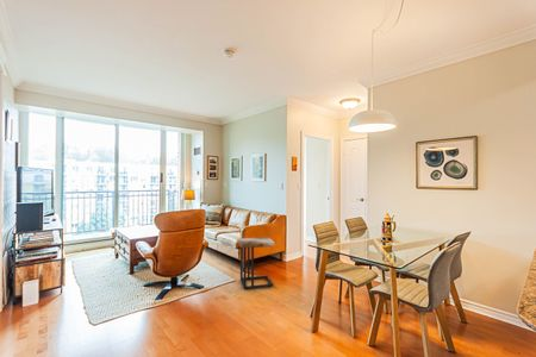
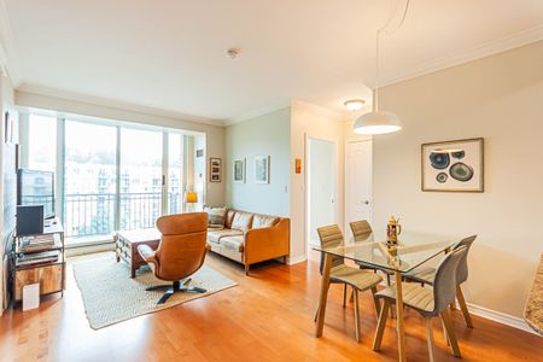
- side table [236,236,275,292]
